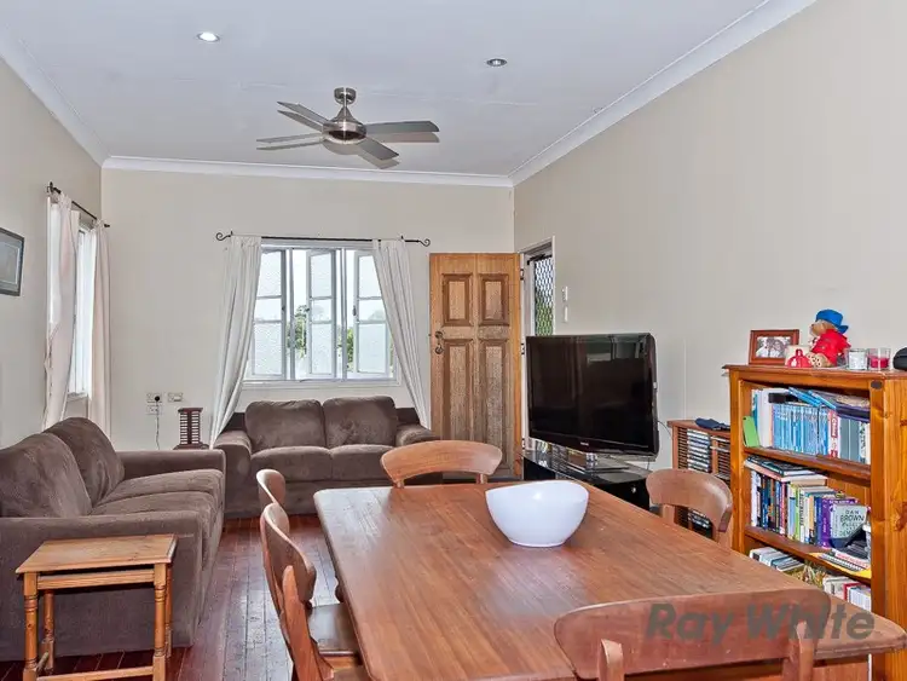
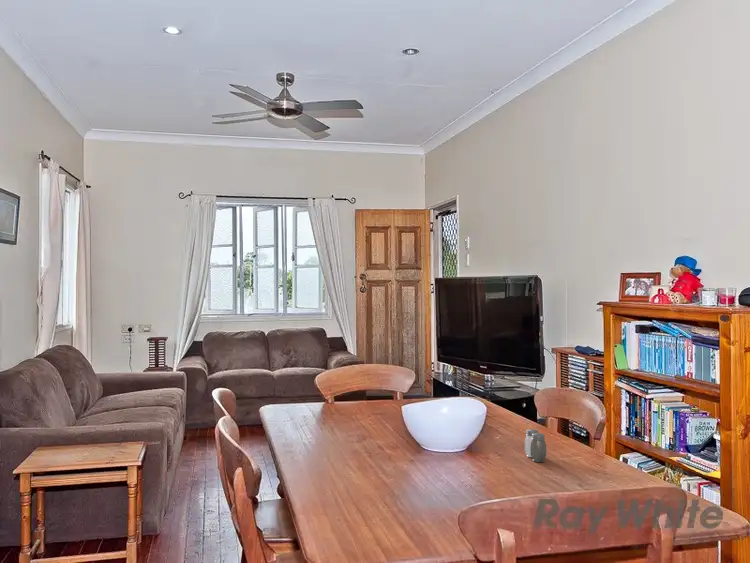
+ salt and pepper shaker [524,428,547,463]
